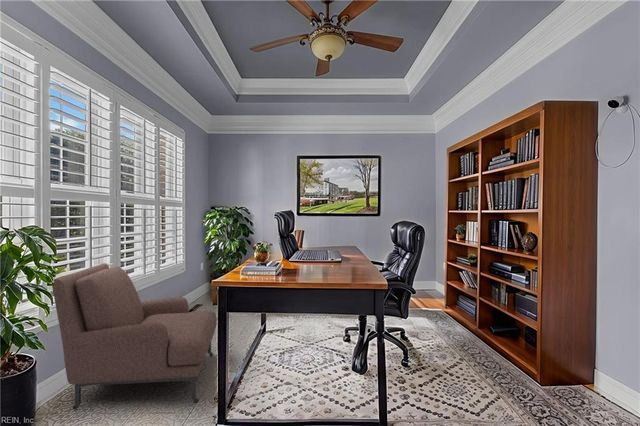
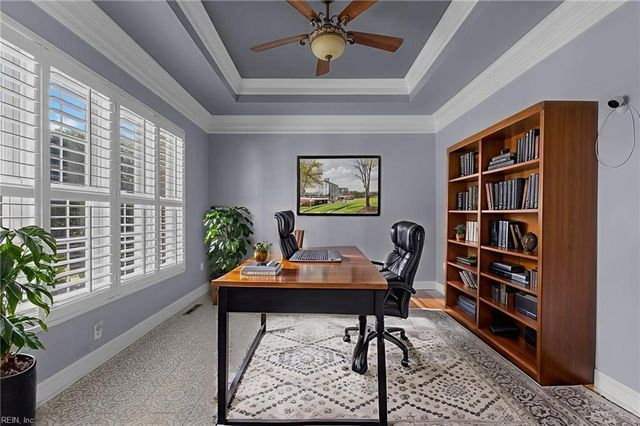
- armchair [51,262,218,411]
